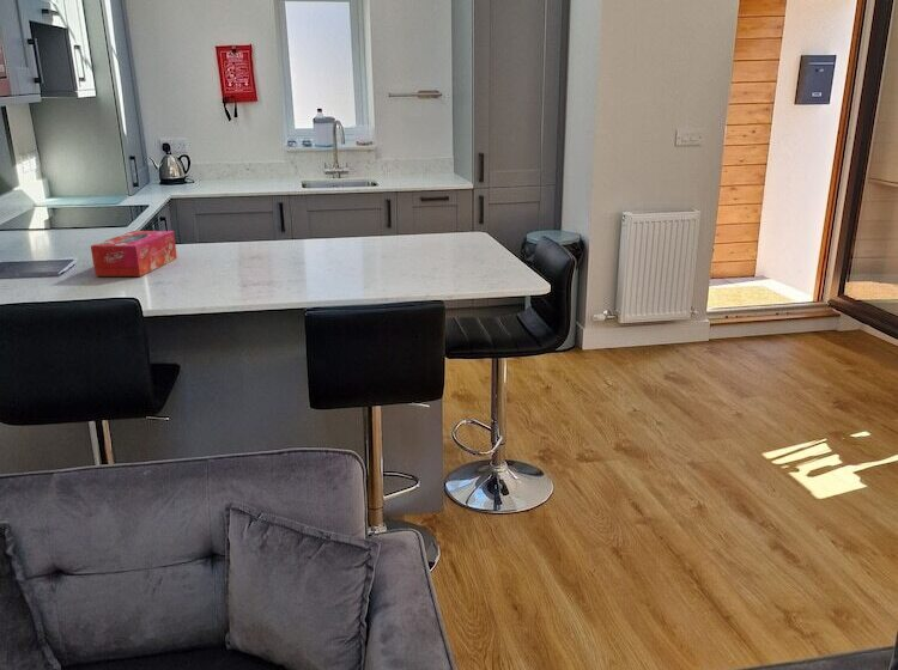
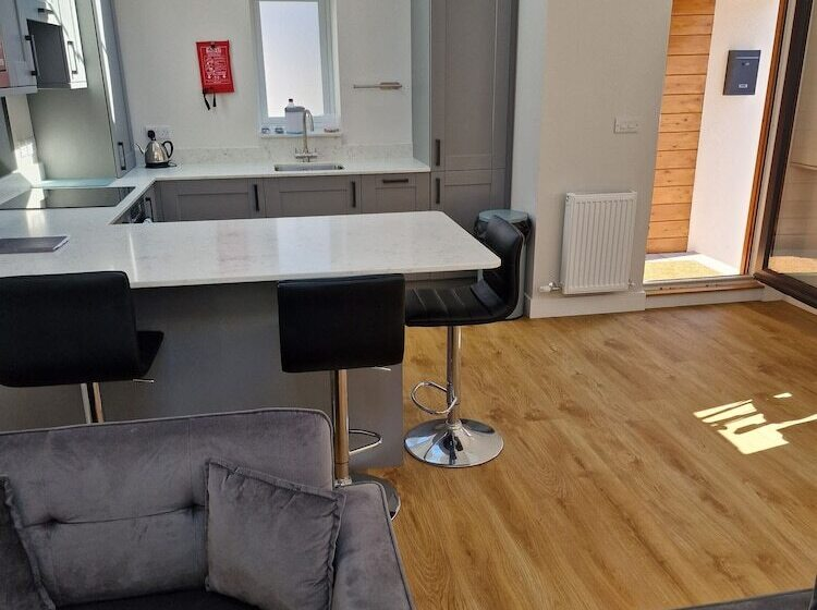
- tissue box [90,230,178,278]
